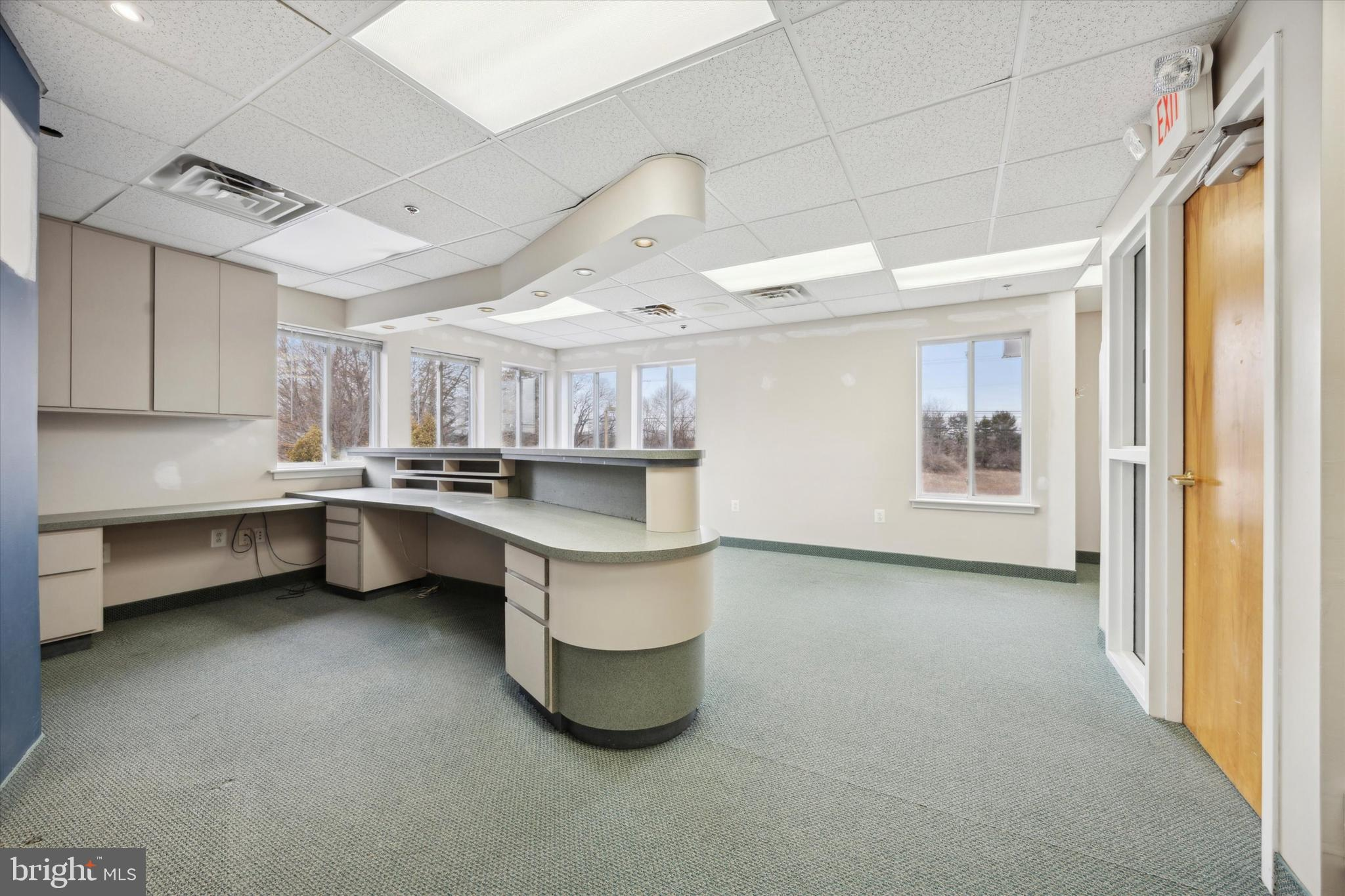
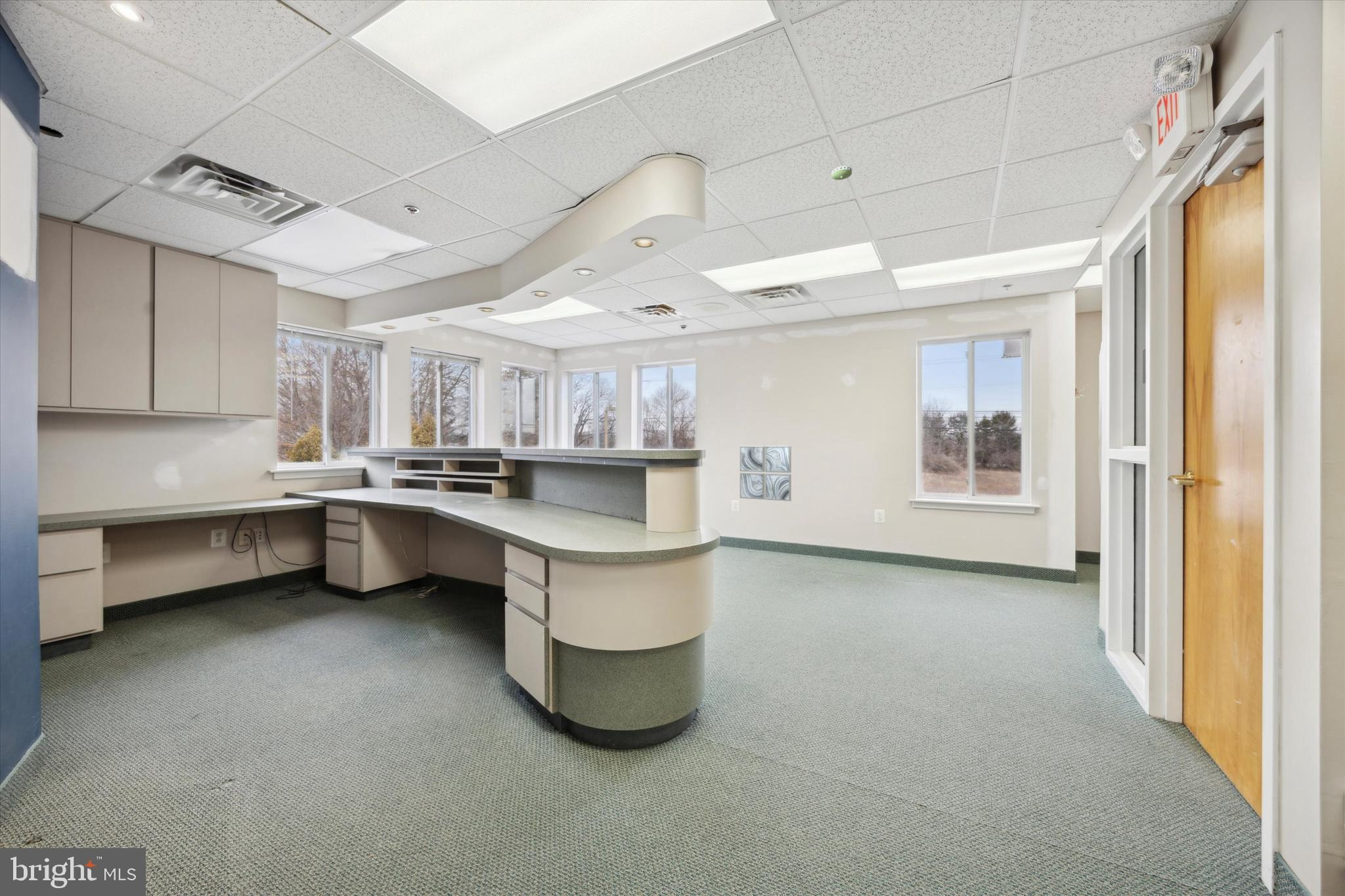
+ wall art [739,446,792,501]
+ smoke detector [831,165,852,181]
